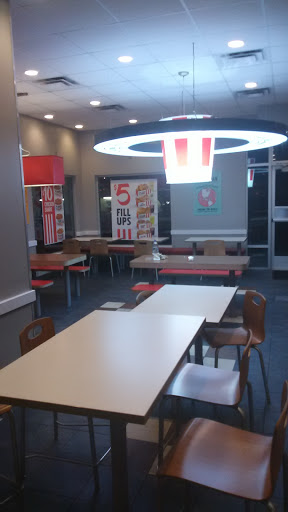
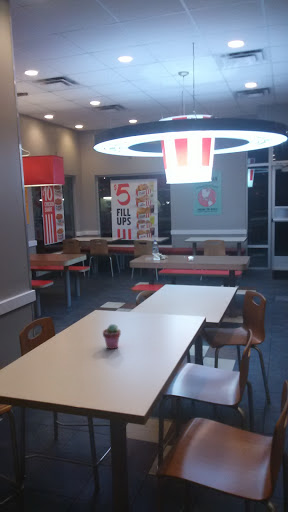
+ potted succulent [102,323,122,350]
